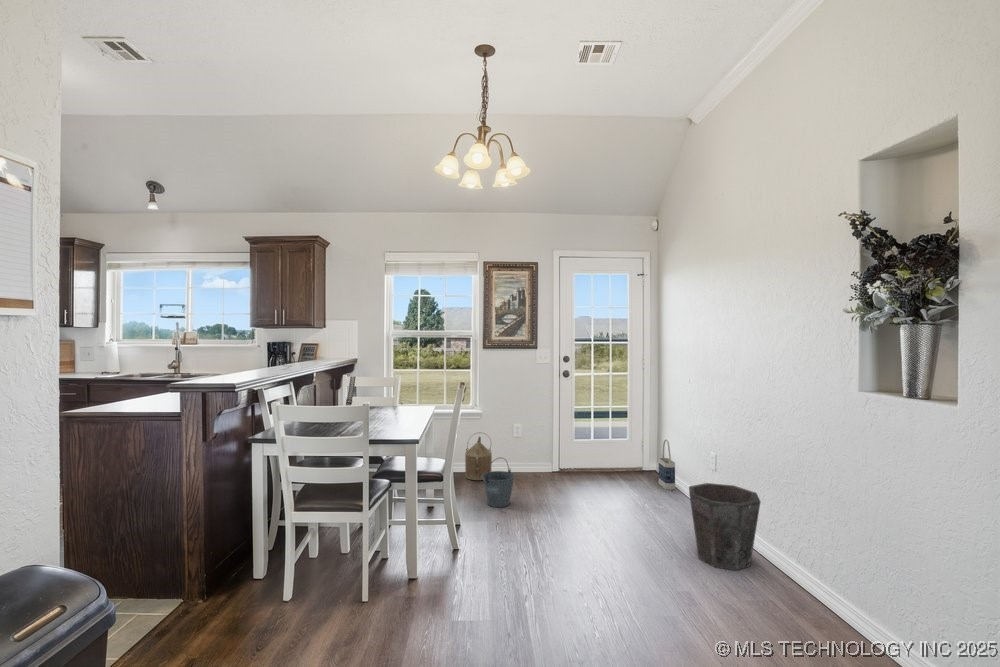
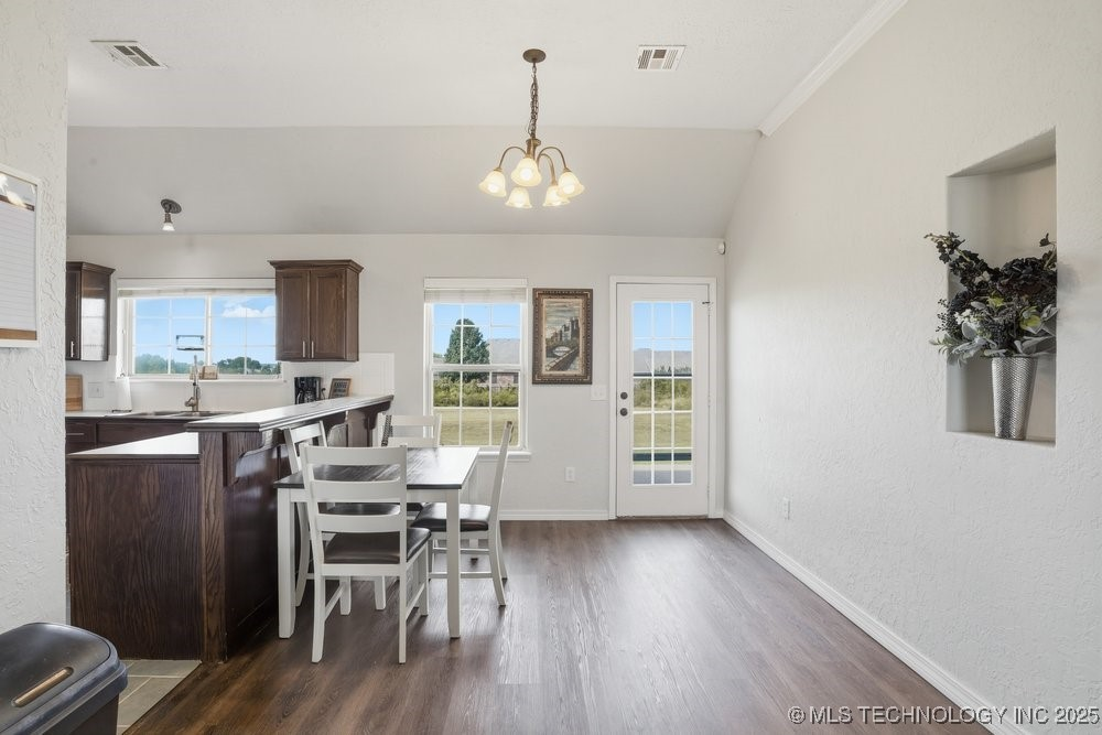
- bag [658,439,676,491]
- waste bin [688,482,762,571]
- watering can [464,431,493,481]
- bucket [482,457,516,508]
